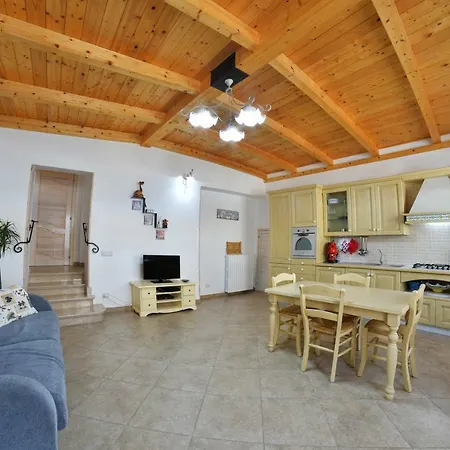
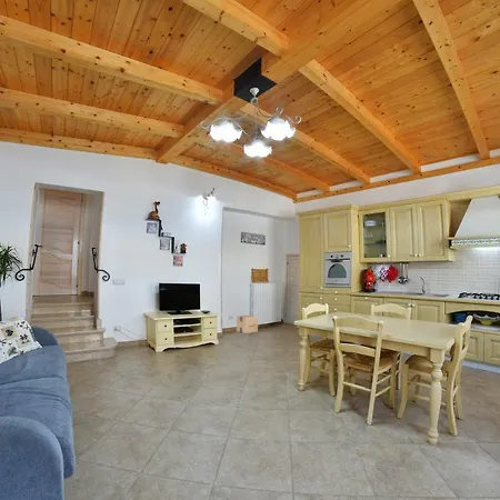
+ cardboard box [236,313,259,334]
